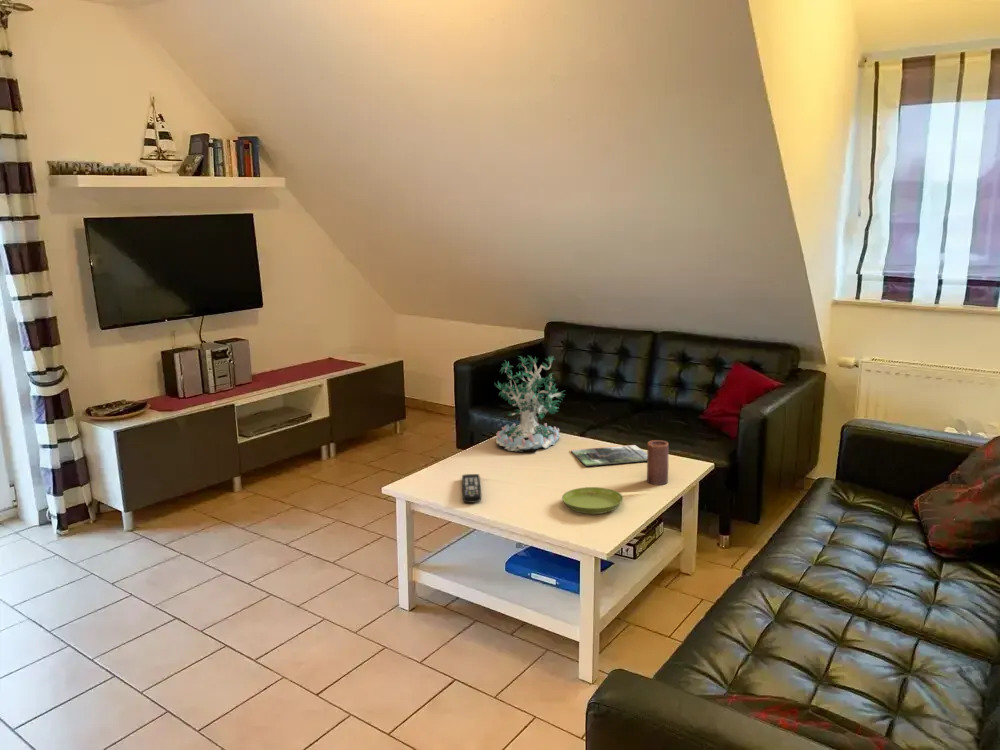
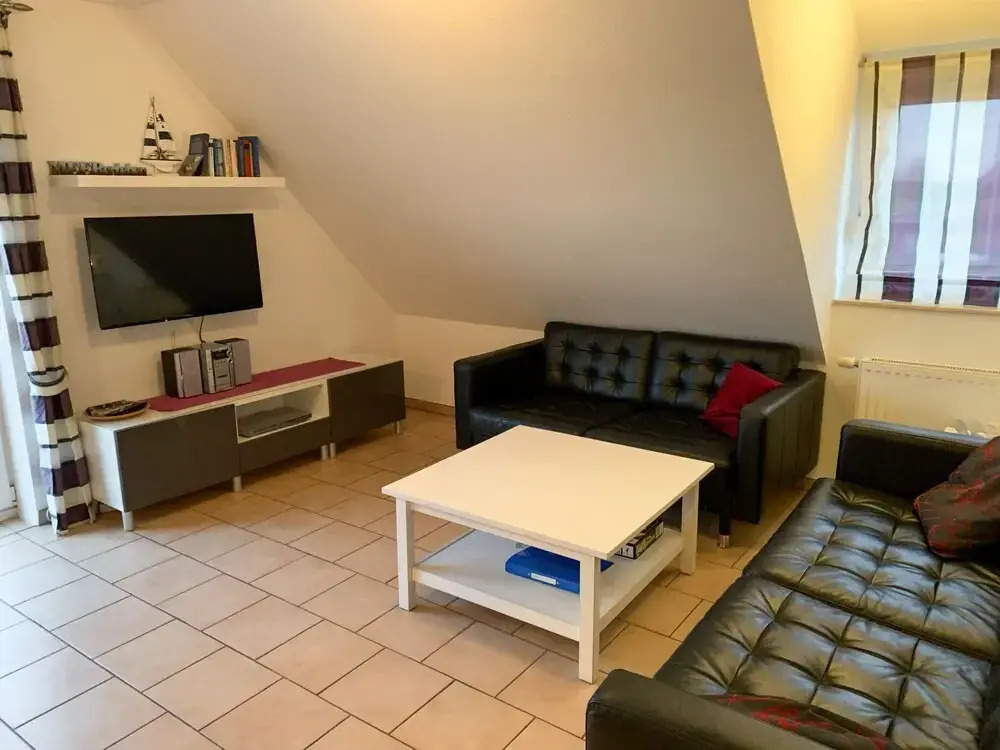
- plant [494,355,566,453]
- saucer [561,486,624,515]
- remote control [461,473,482,503]
- candle [646,439,669,486]
- magazine [570,444,647,467]
